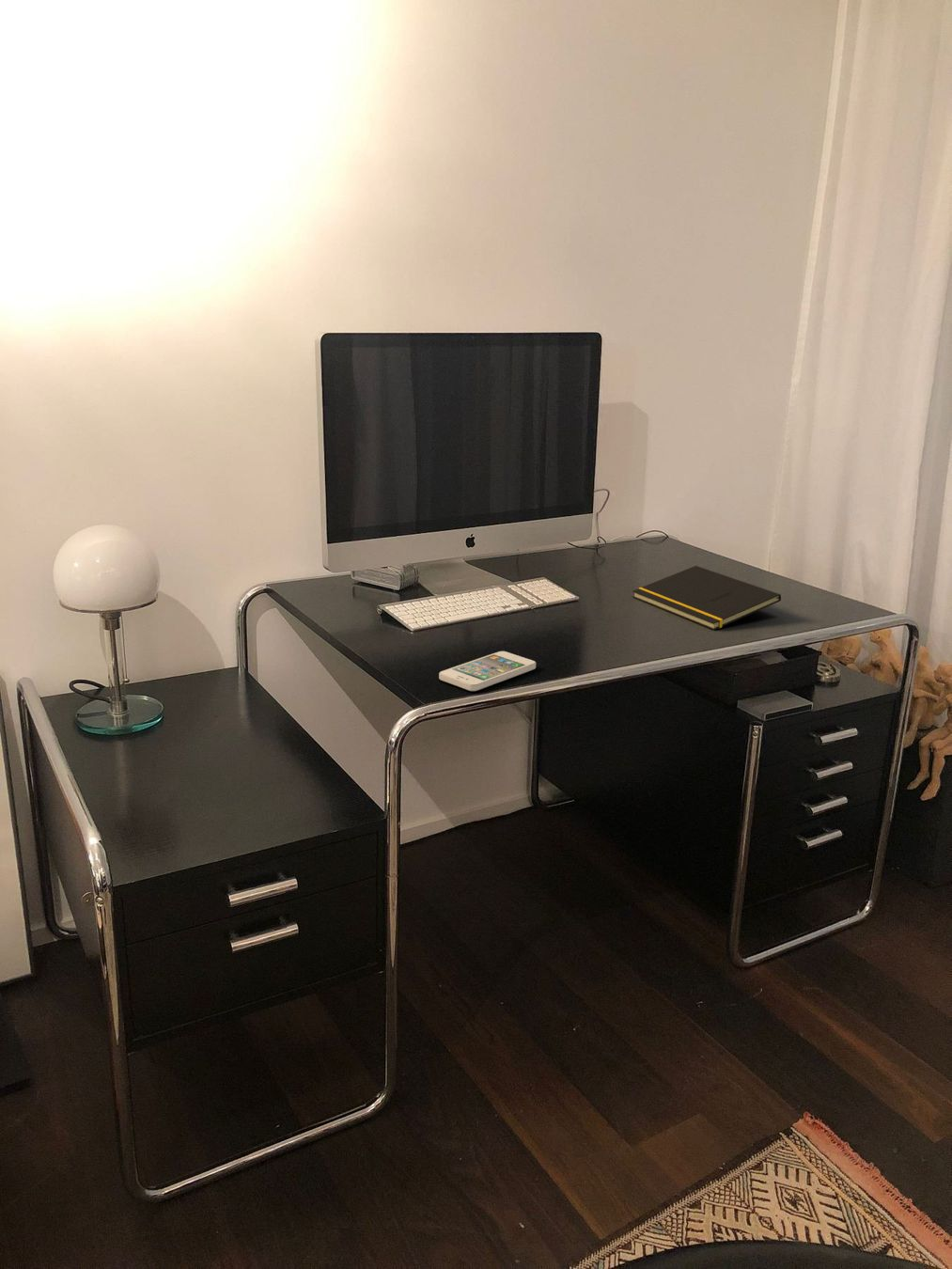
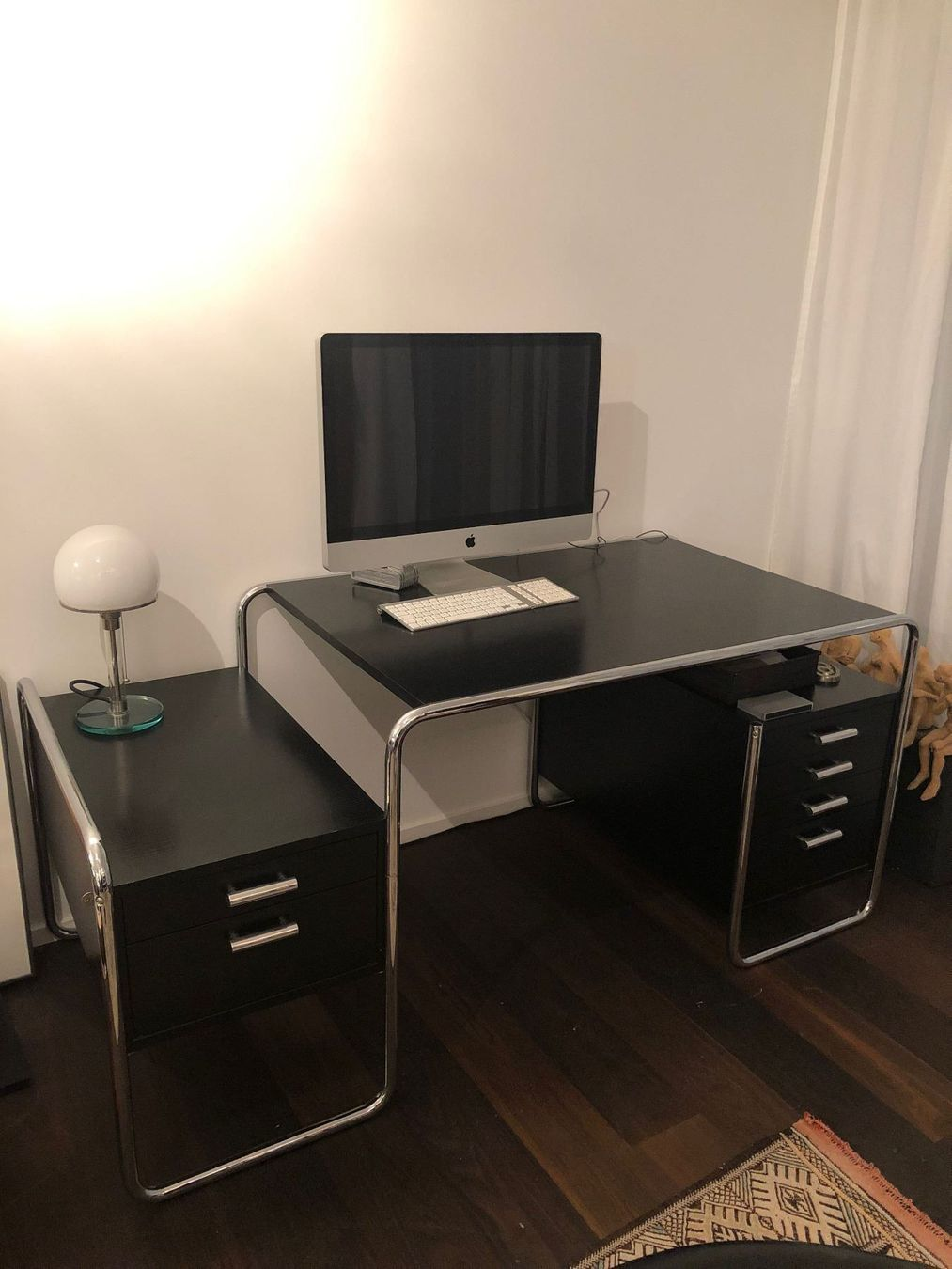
- notepad [632,565,782,631]
- smartphone [438,650,537,692]
